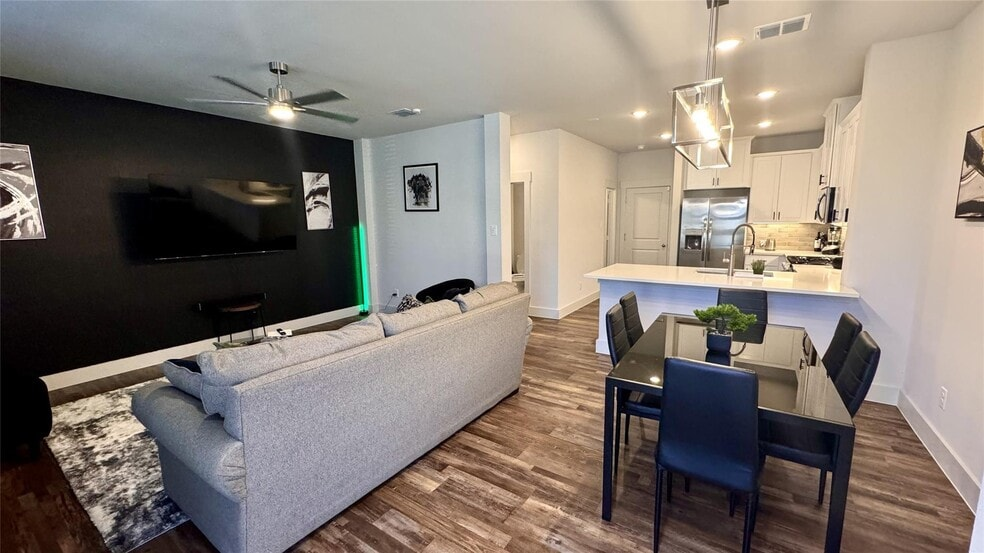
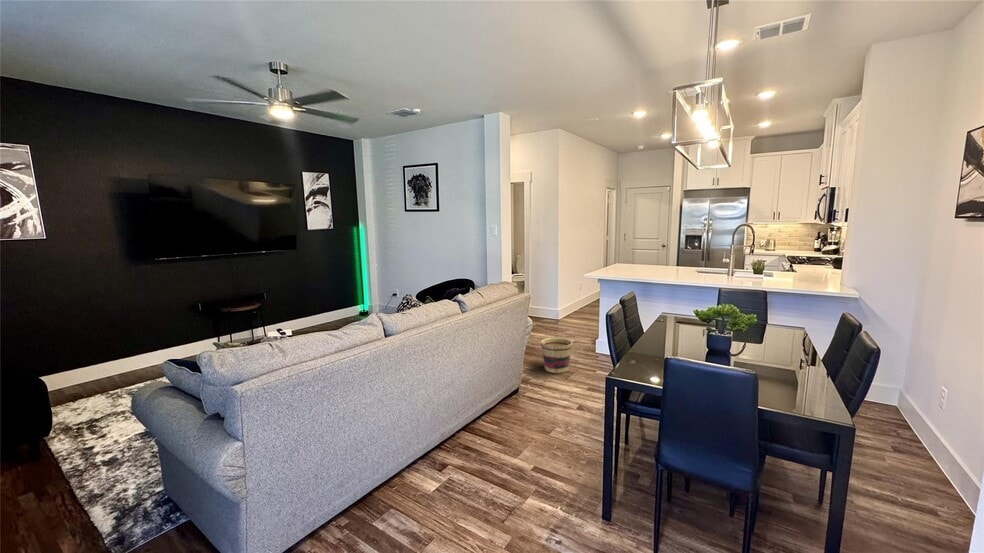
+ basket [540,337,573,374]
